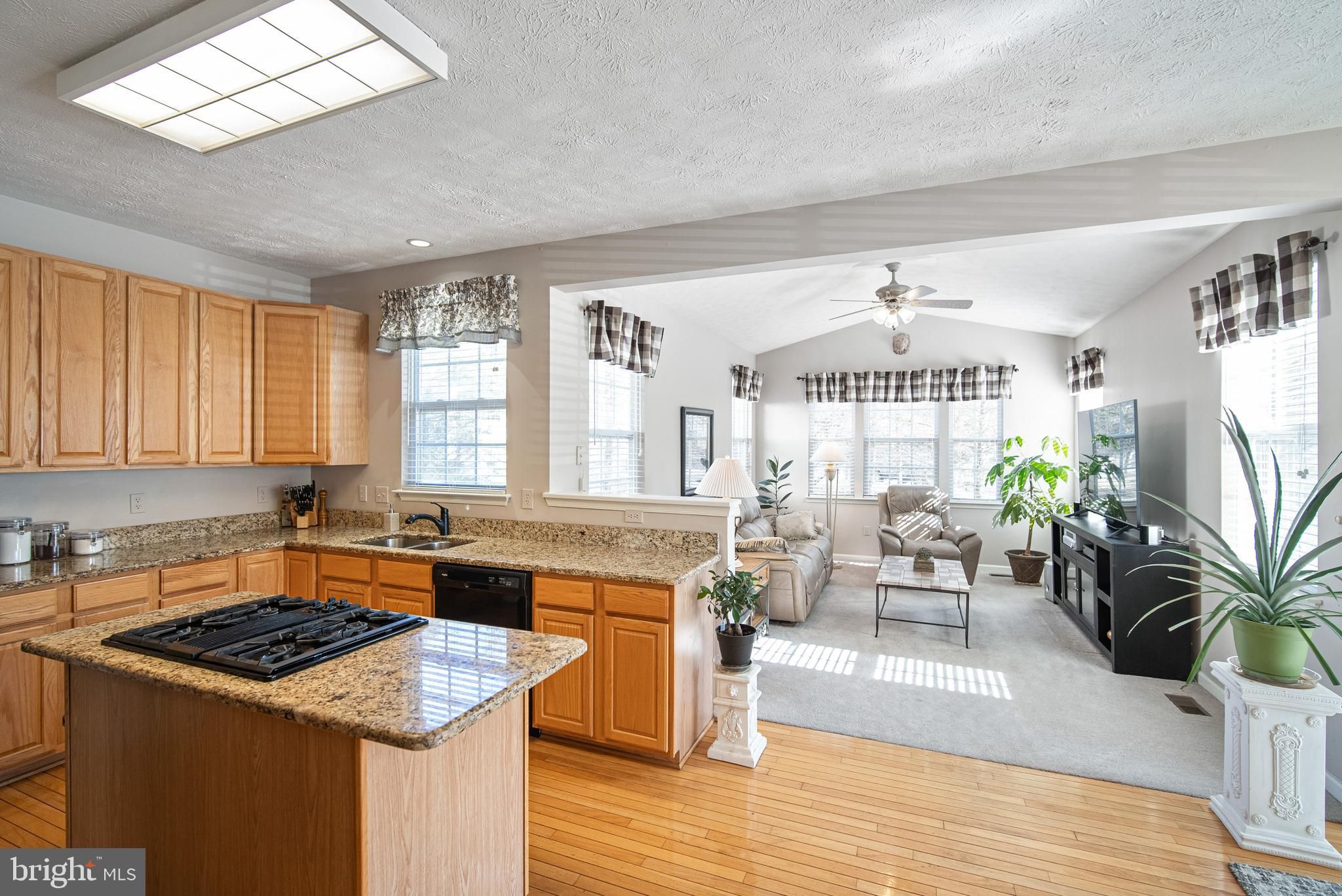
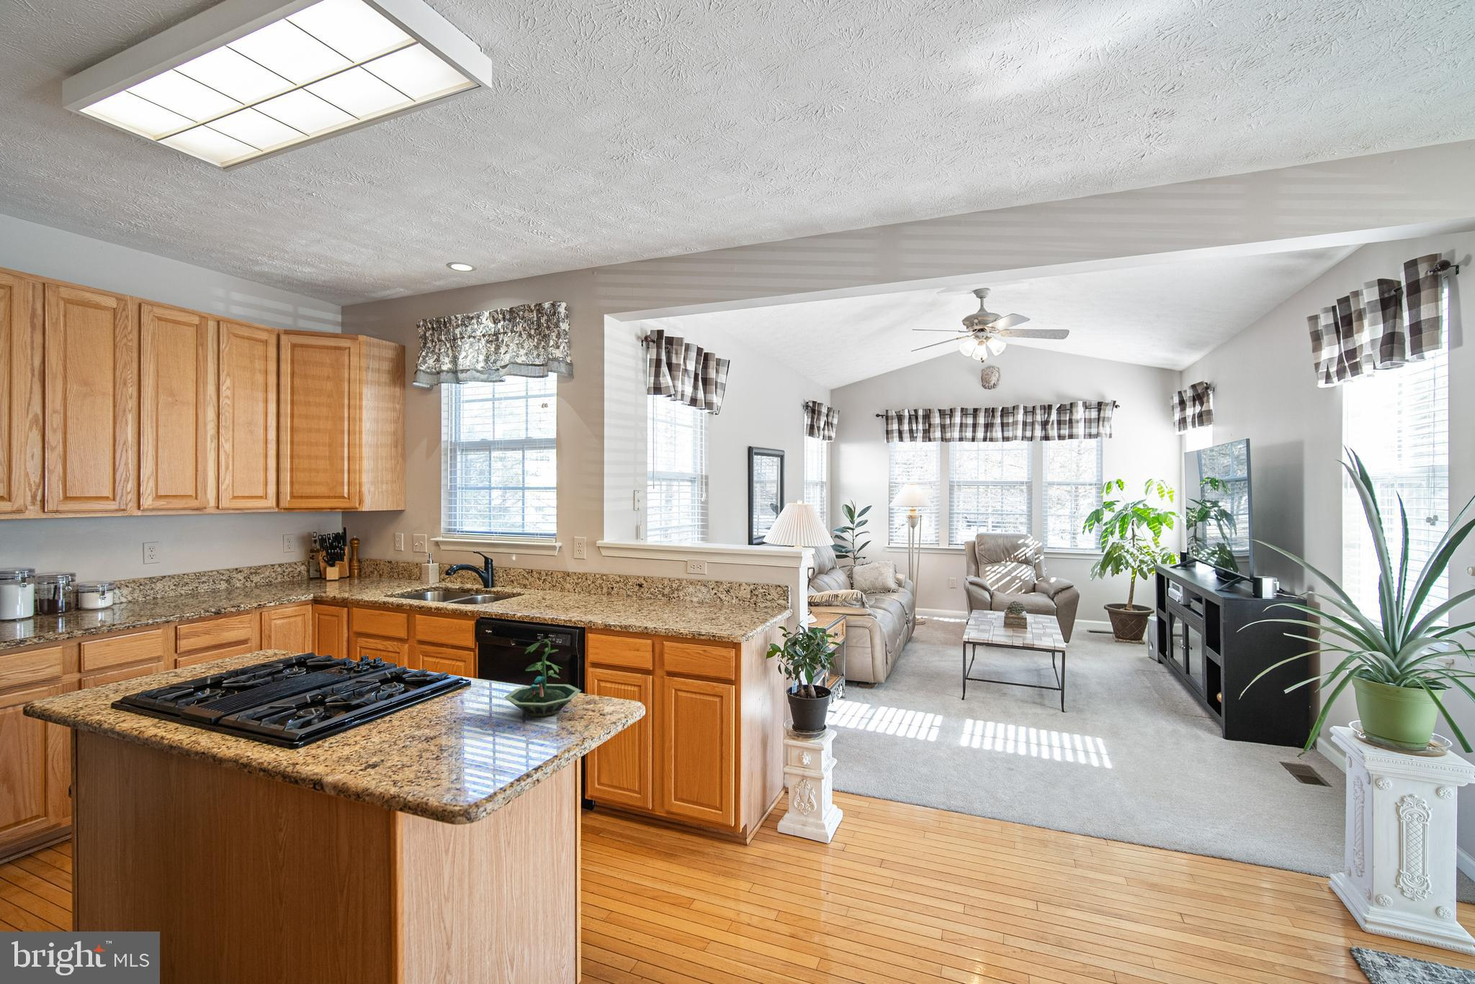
+ terrarium [503,638,581,718]
